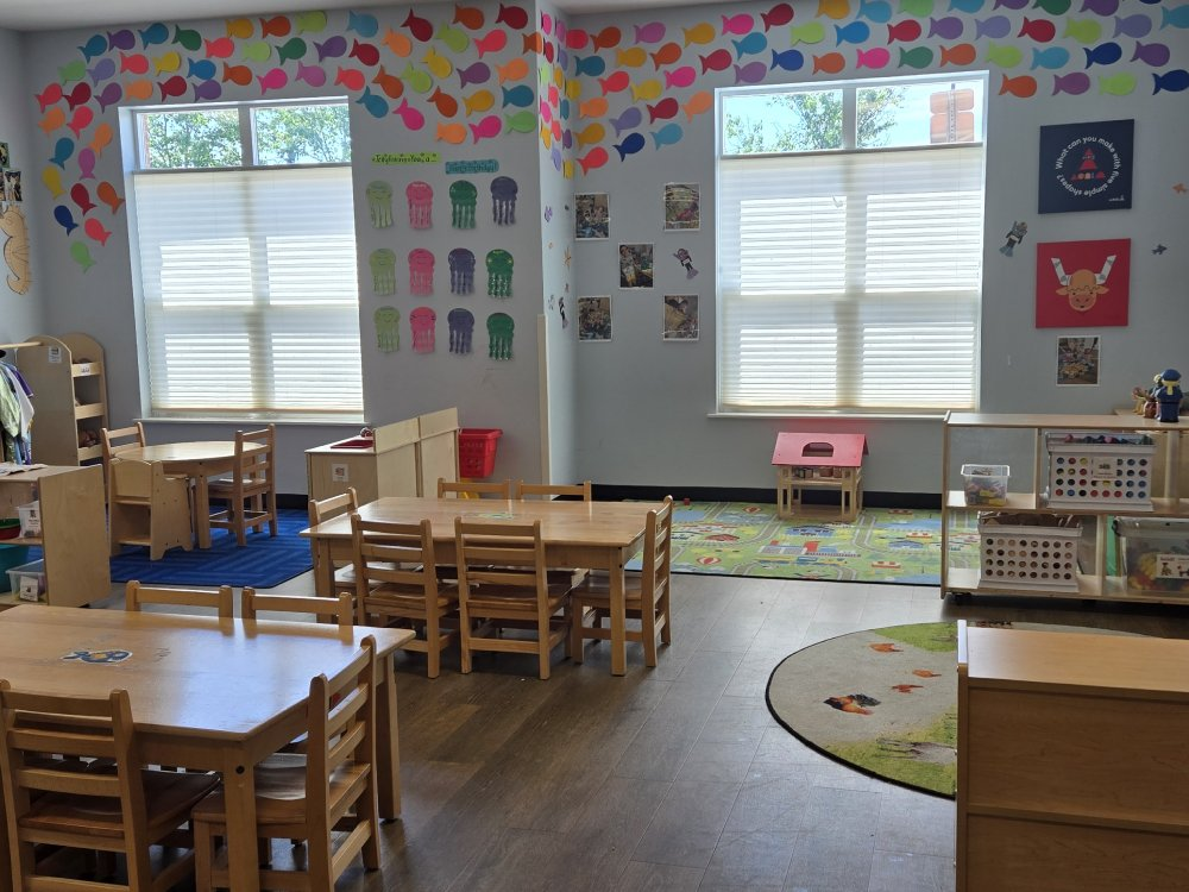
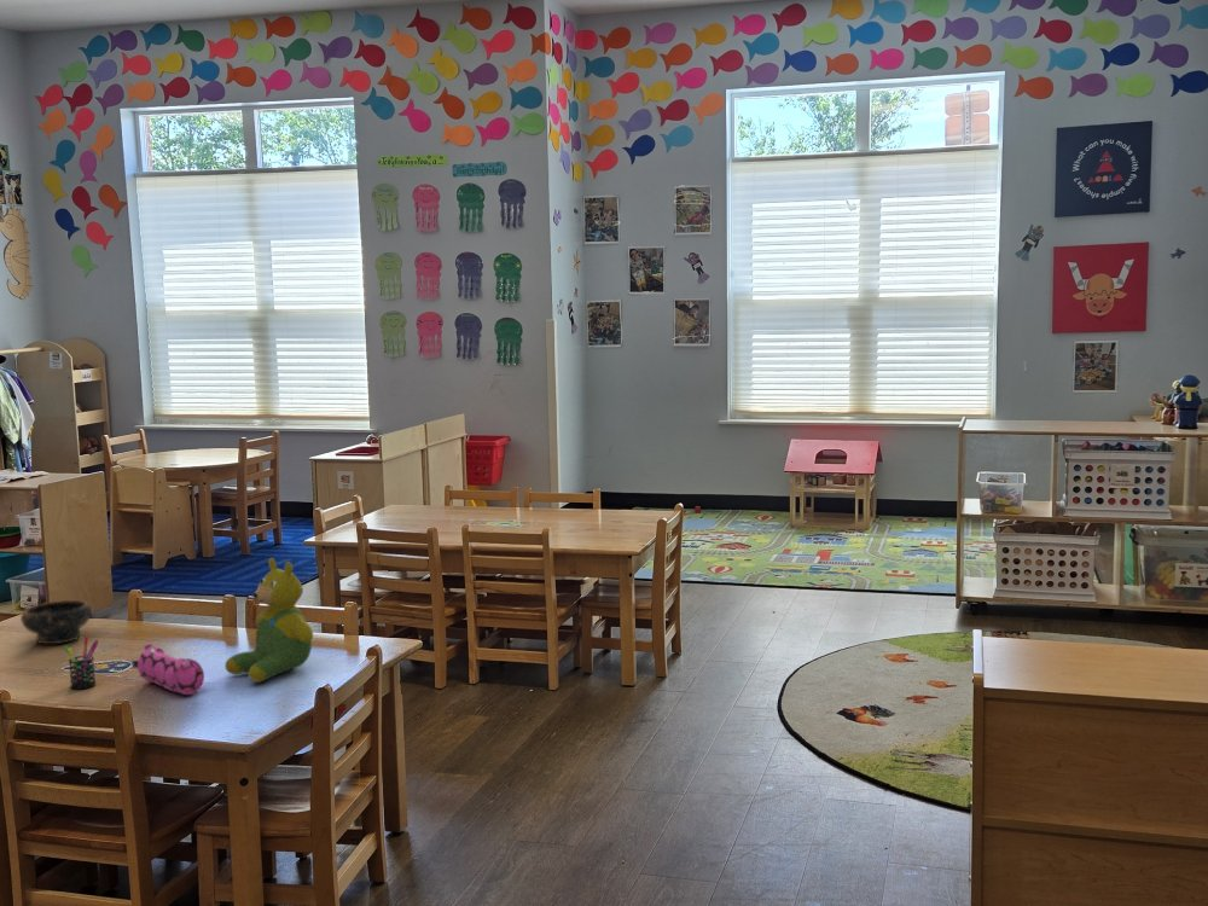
+ pencil case [130,643,205,696]
+ teddy bear [223,557,314,684]
+ bowl [19,599,93,646]
+ pen holder [63,635,99,691]
